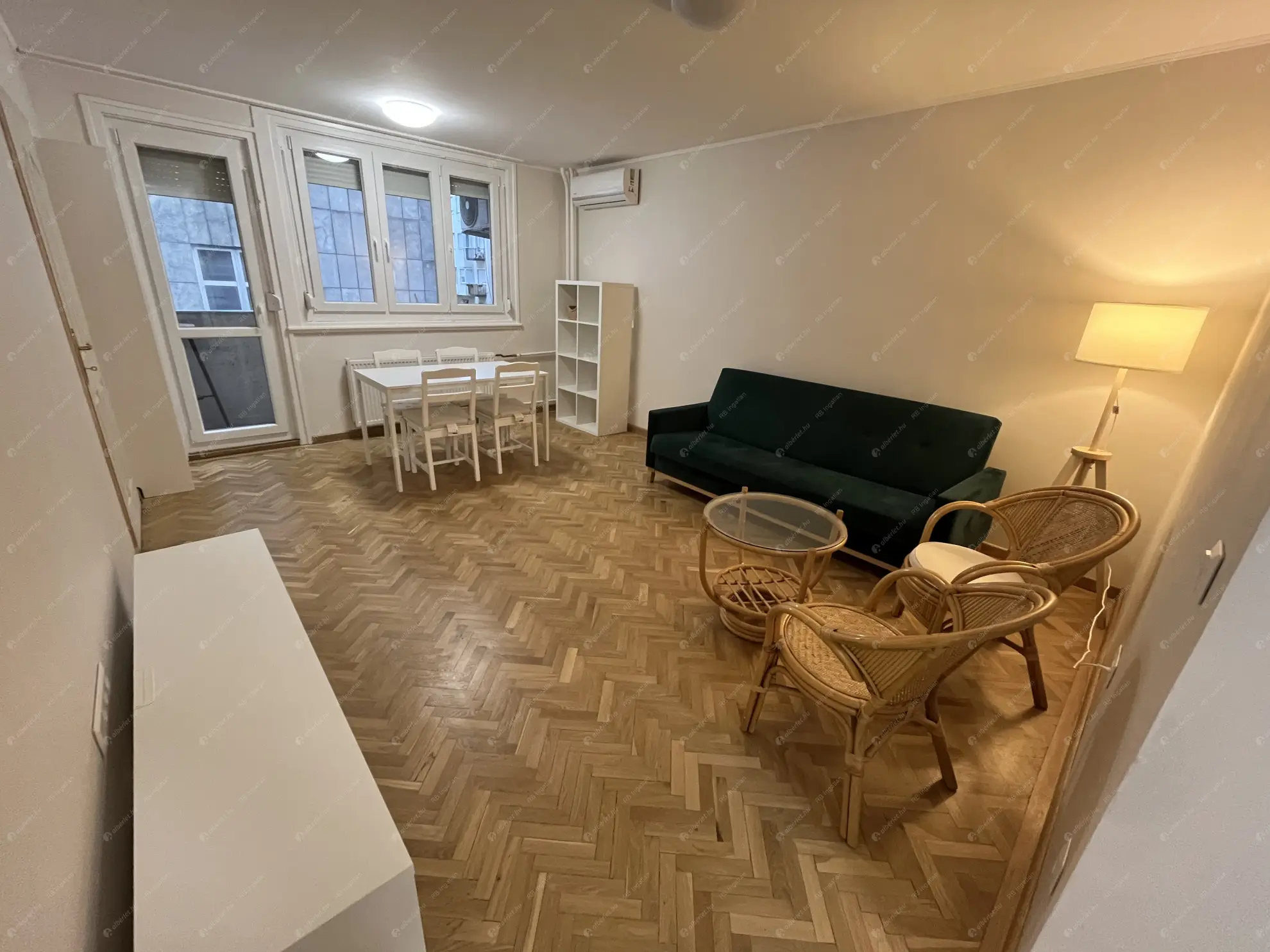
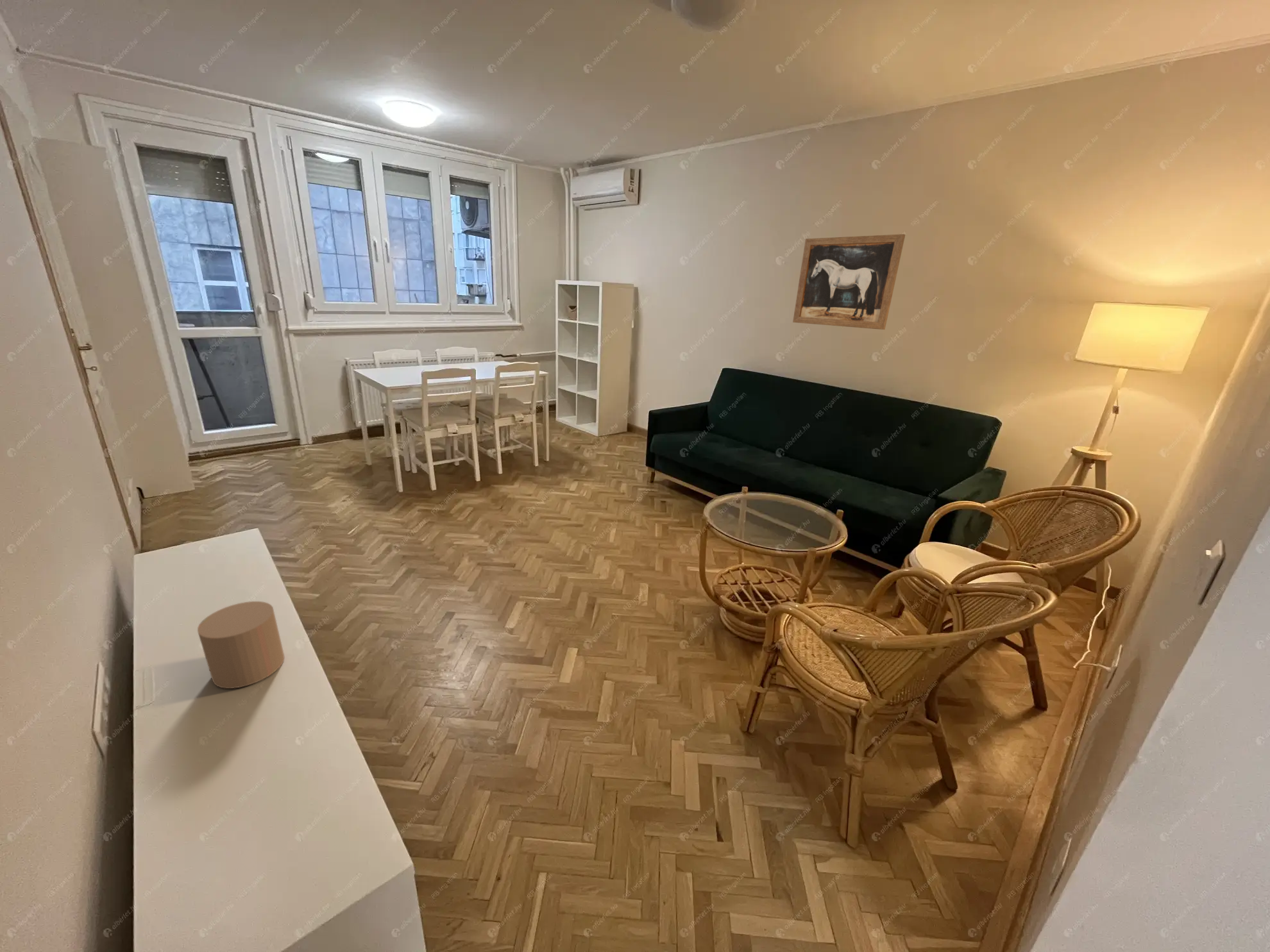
+ candle [197,601,285,689]
+ wall art [792,233,906,330]
